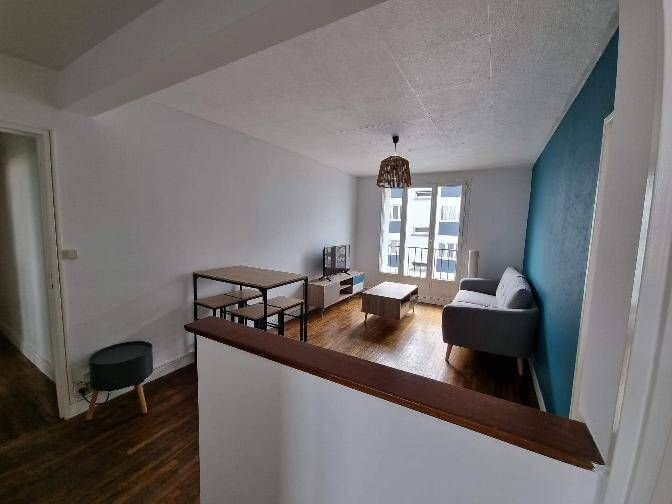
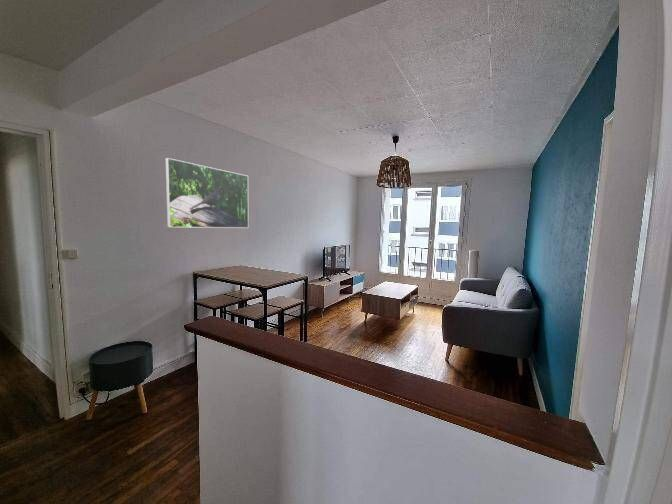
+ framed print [165,157,249,229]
